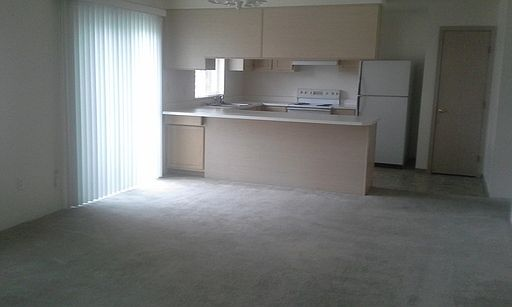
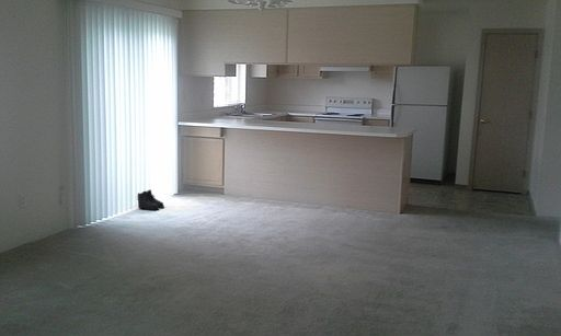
+ boots [136,188,165,211]
